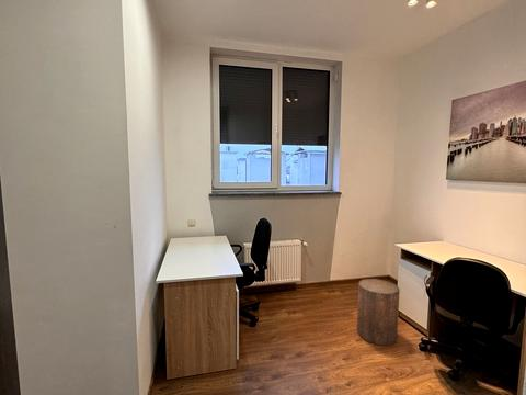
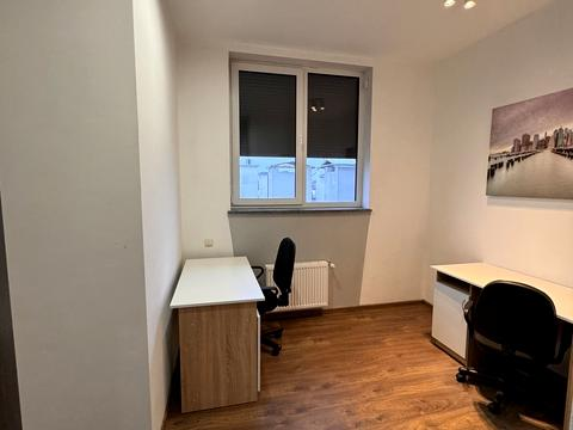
- stool [356,278,401,347]
